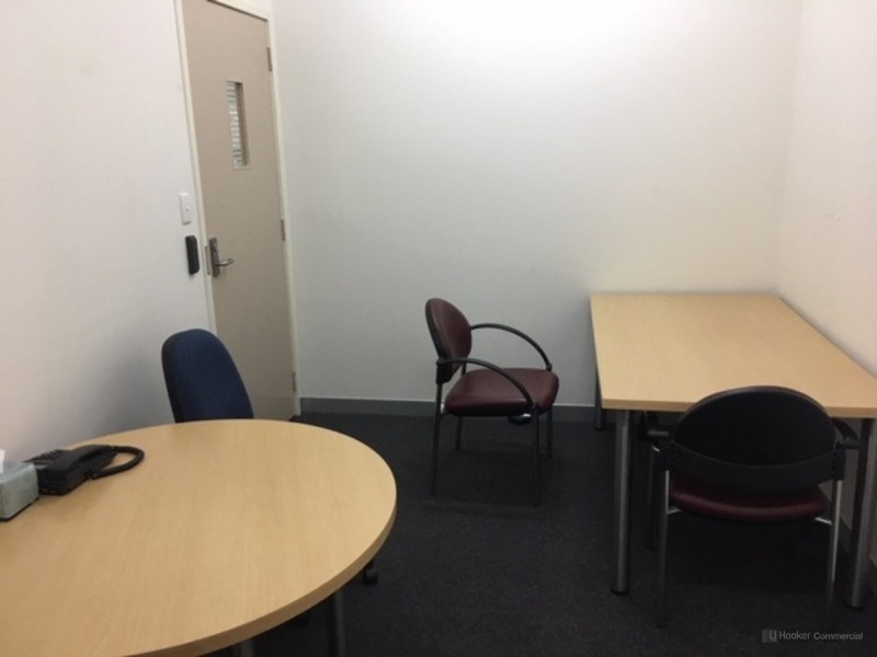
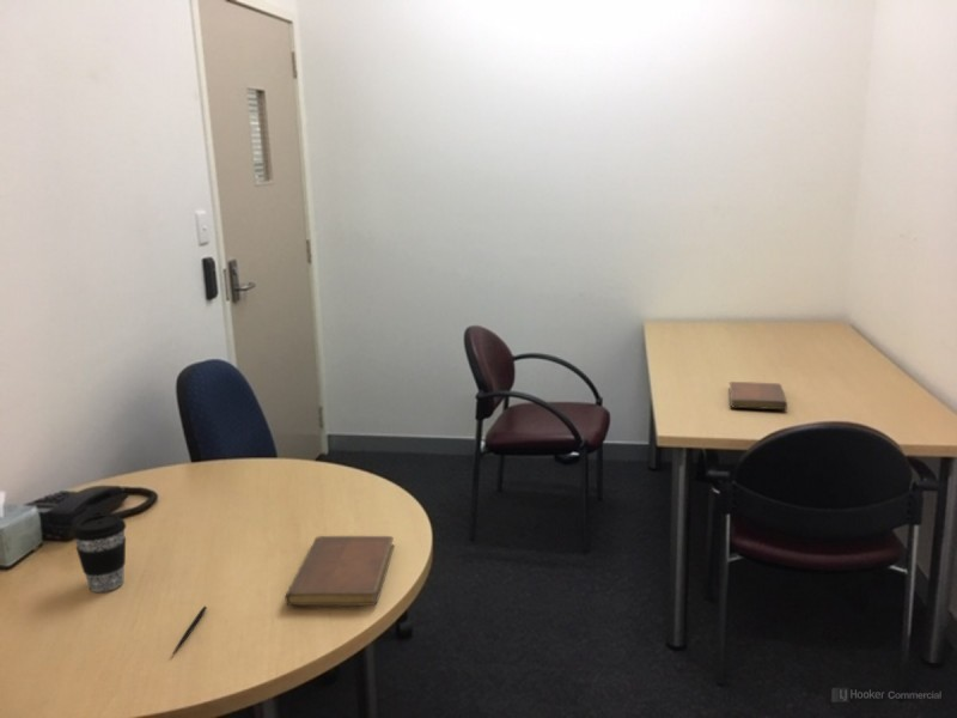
+ coffee cup [72,512,127,594]
+ notebook [729,381,788,410]
+ notebook [284,535,395,607]
+ pen [171,606,208,656]
